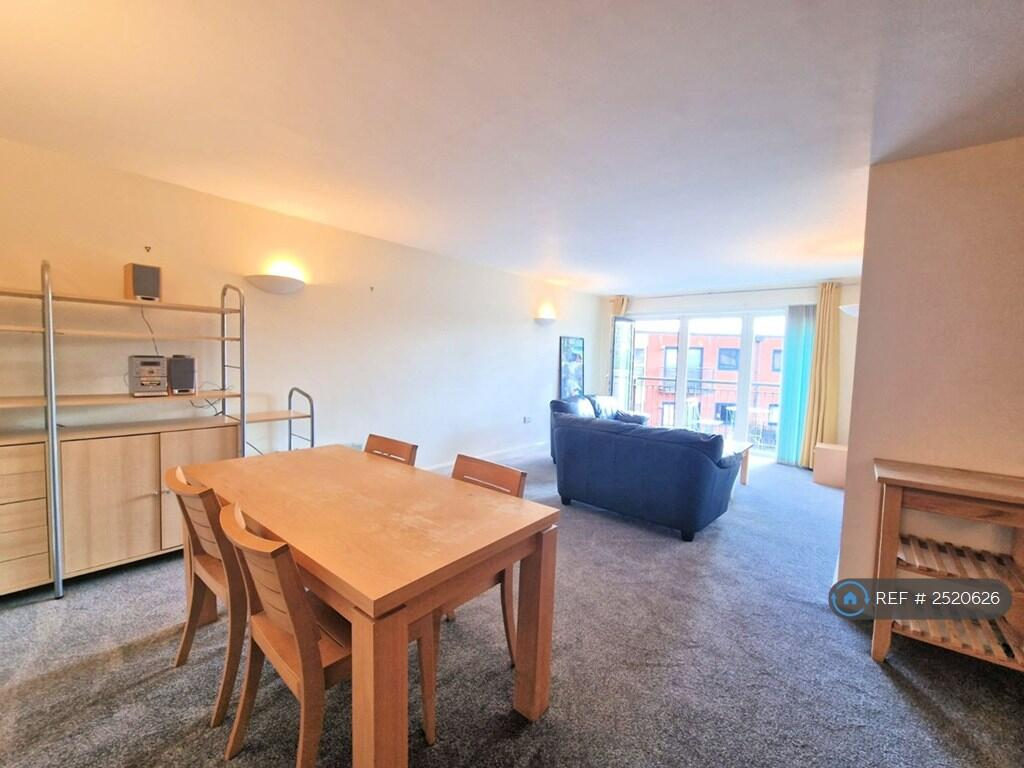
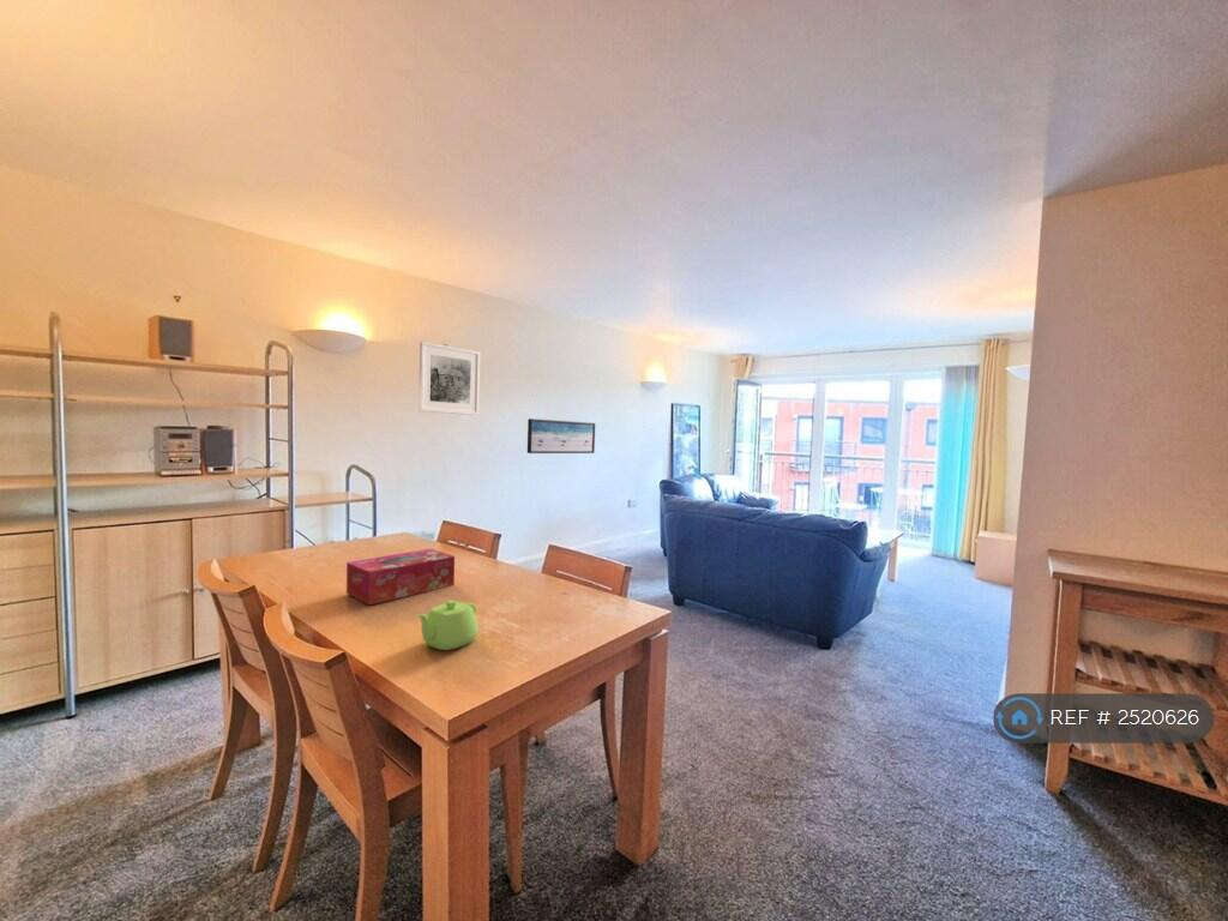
+ wall art [526,417,596,455]
+ teapot [416,600,480,651]
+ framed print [417,341,481,416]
+ tissue box [345,548,456,606]
